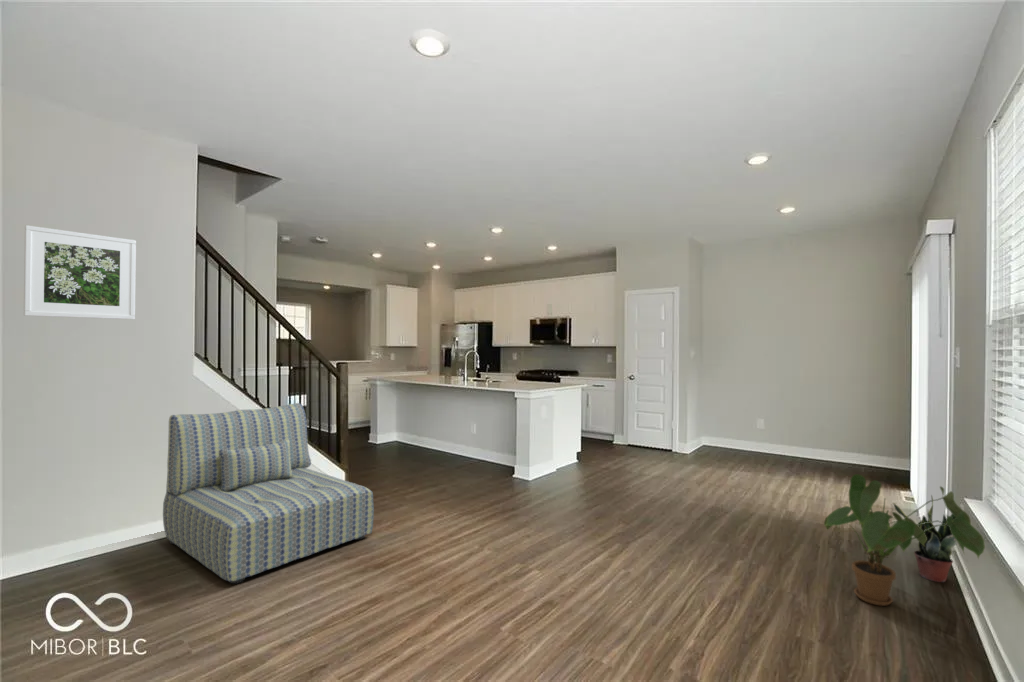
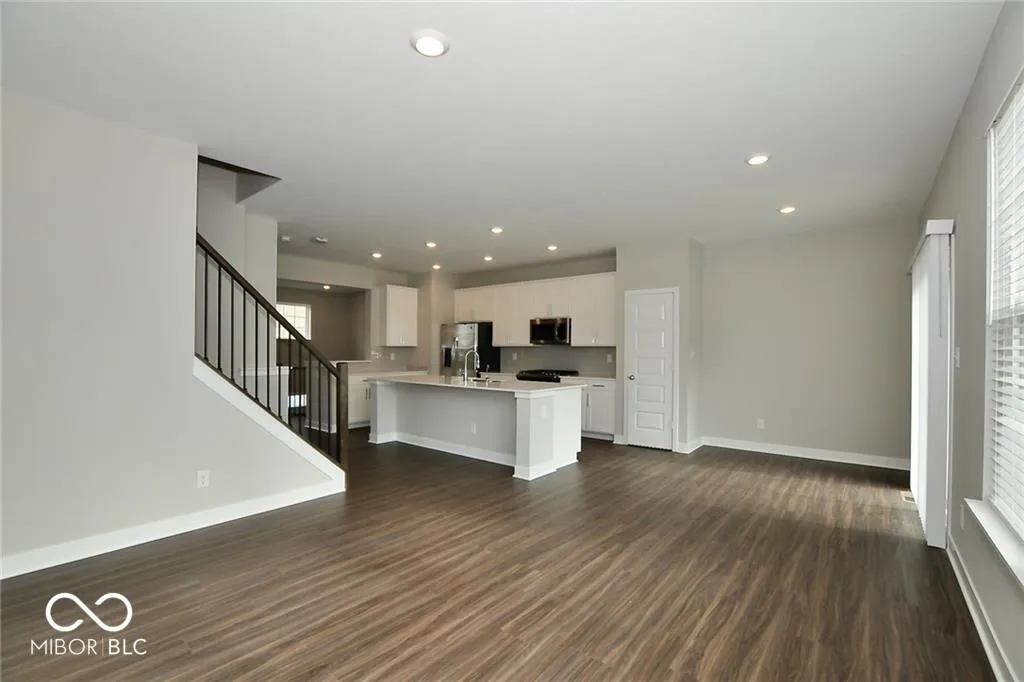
- sofa [162,402,375,585]
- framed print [23,224,137,320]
- house plant [823,474,986,607]
- potted plant [892,494,958,583]
